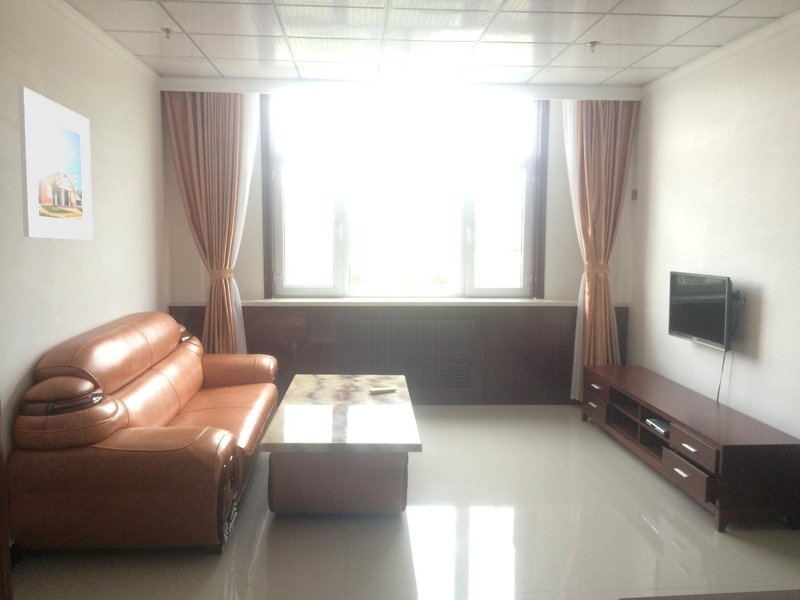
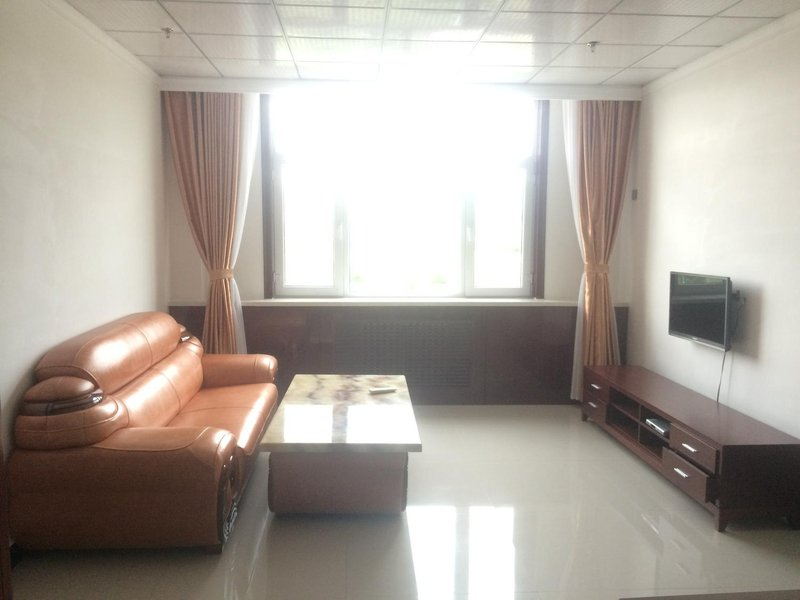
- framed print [18,85,94,241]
